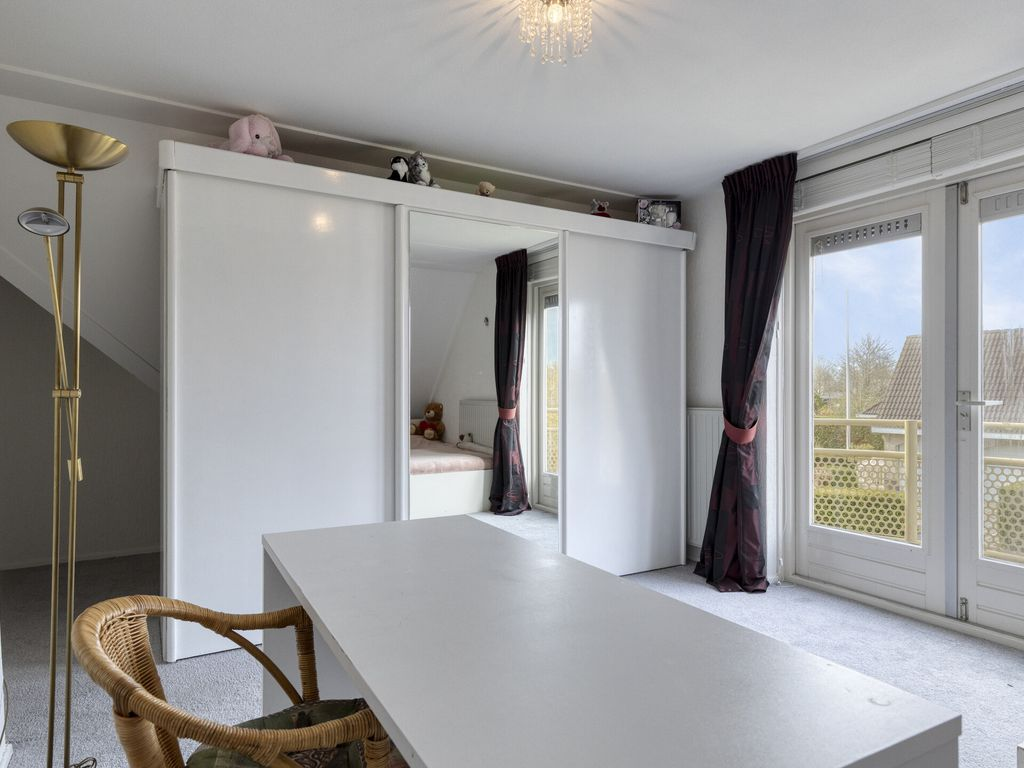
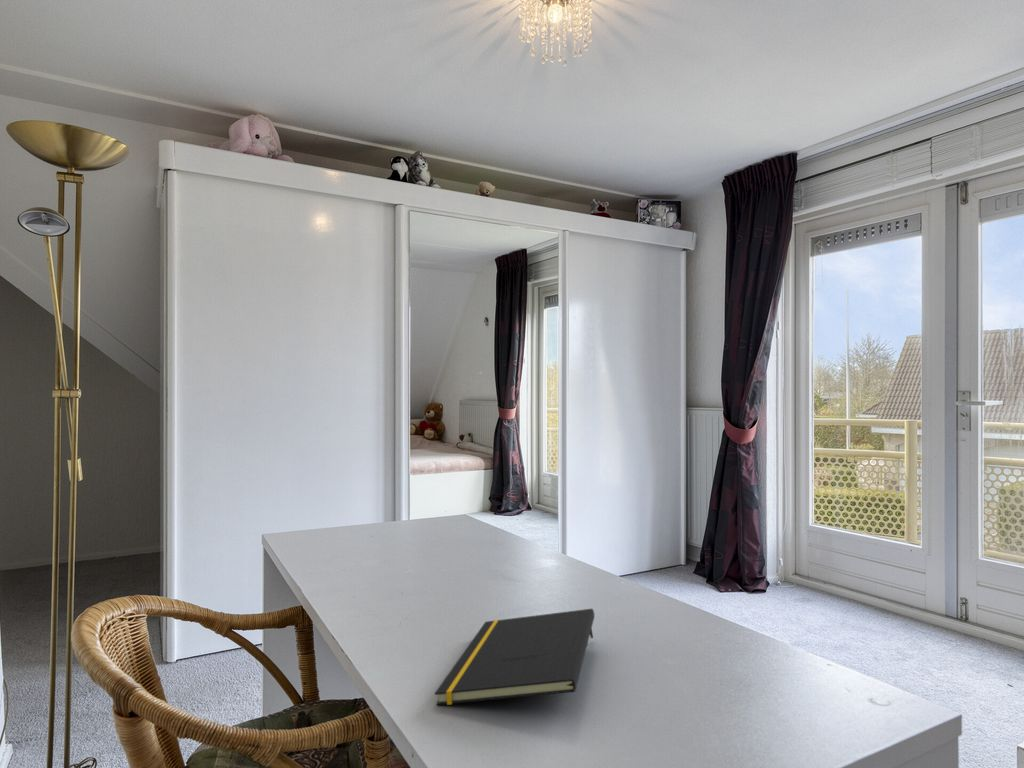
+ notepad [434,608,596,706]
